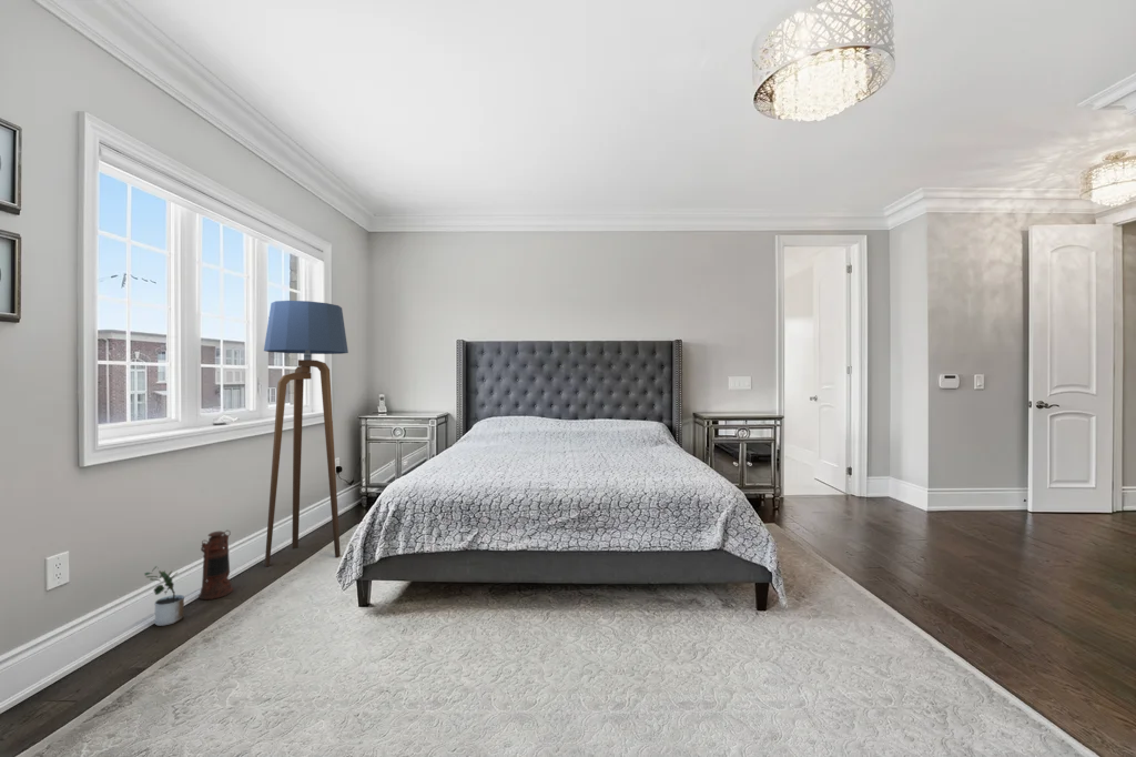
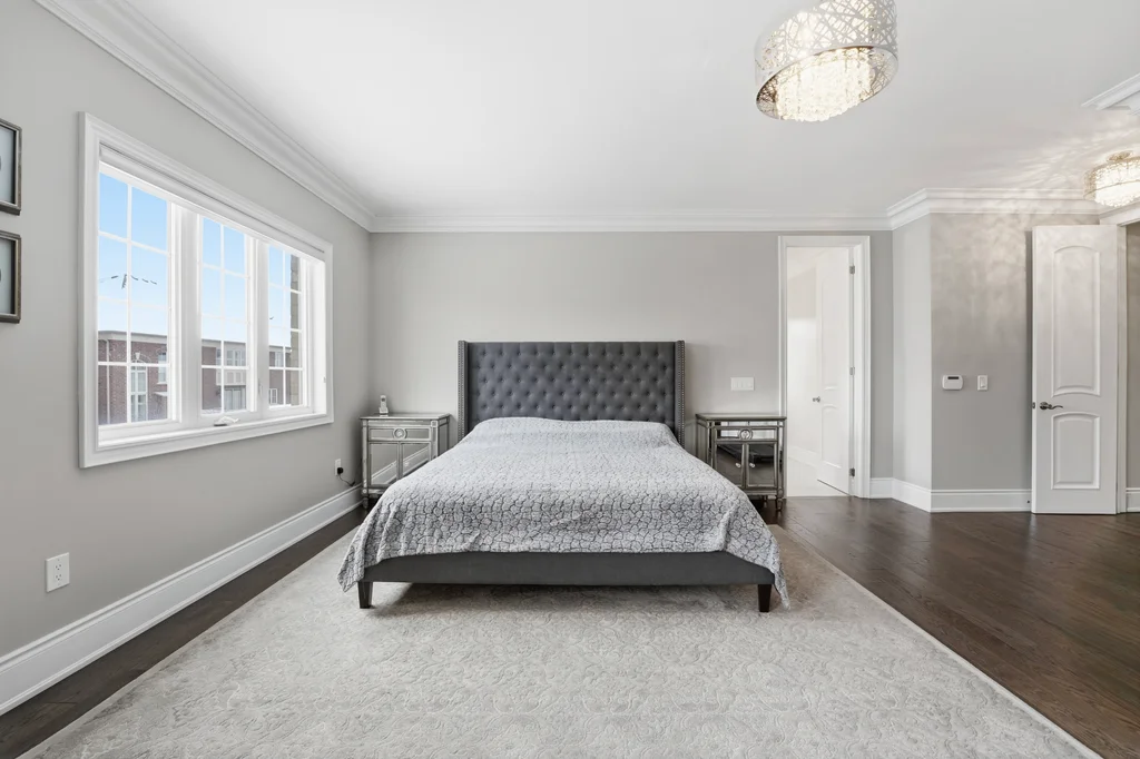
- lantern [197,529,234,600]
- floor lamp [263,300,349,567]
- potted plant [143,565,185,627]
